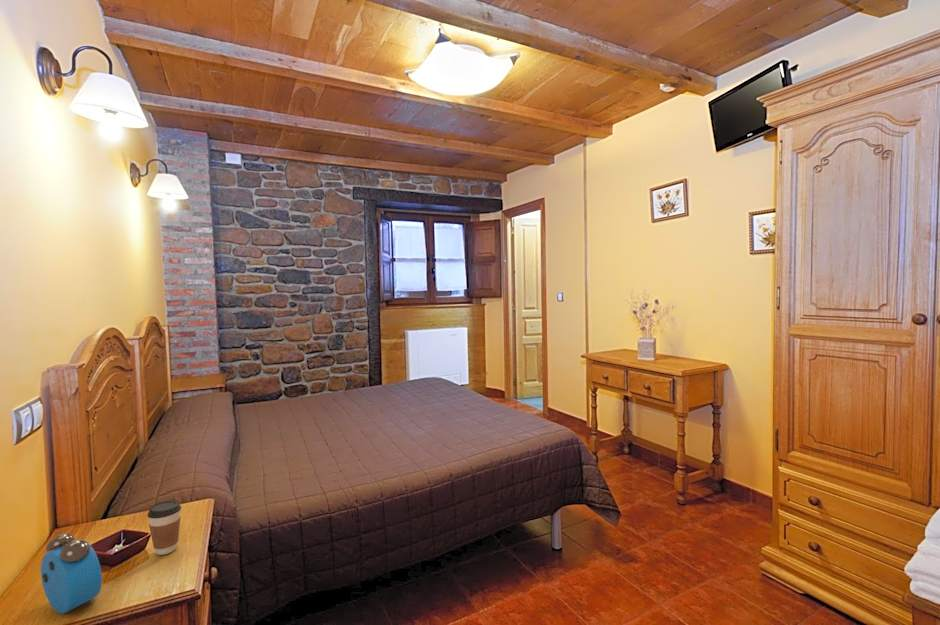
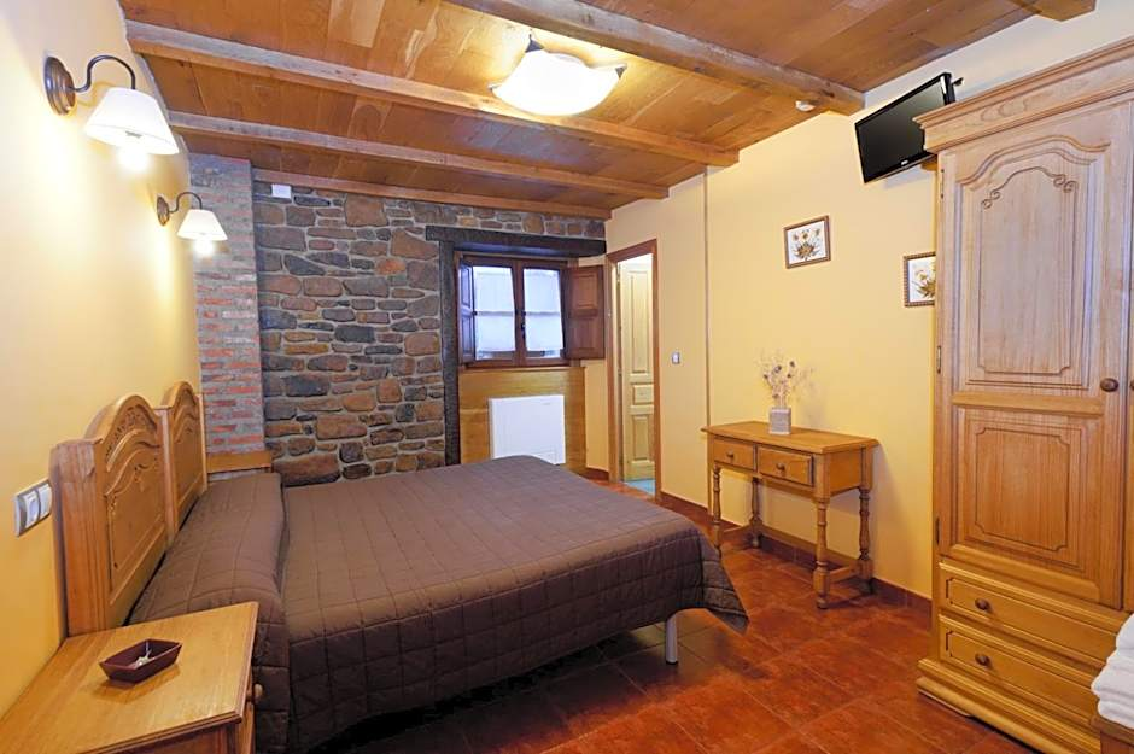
- coffee cup [147,500,182,556]
- alarm clock [40,533,103,615]
